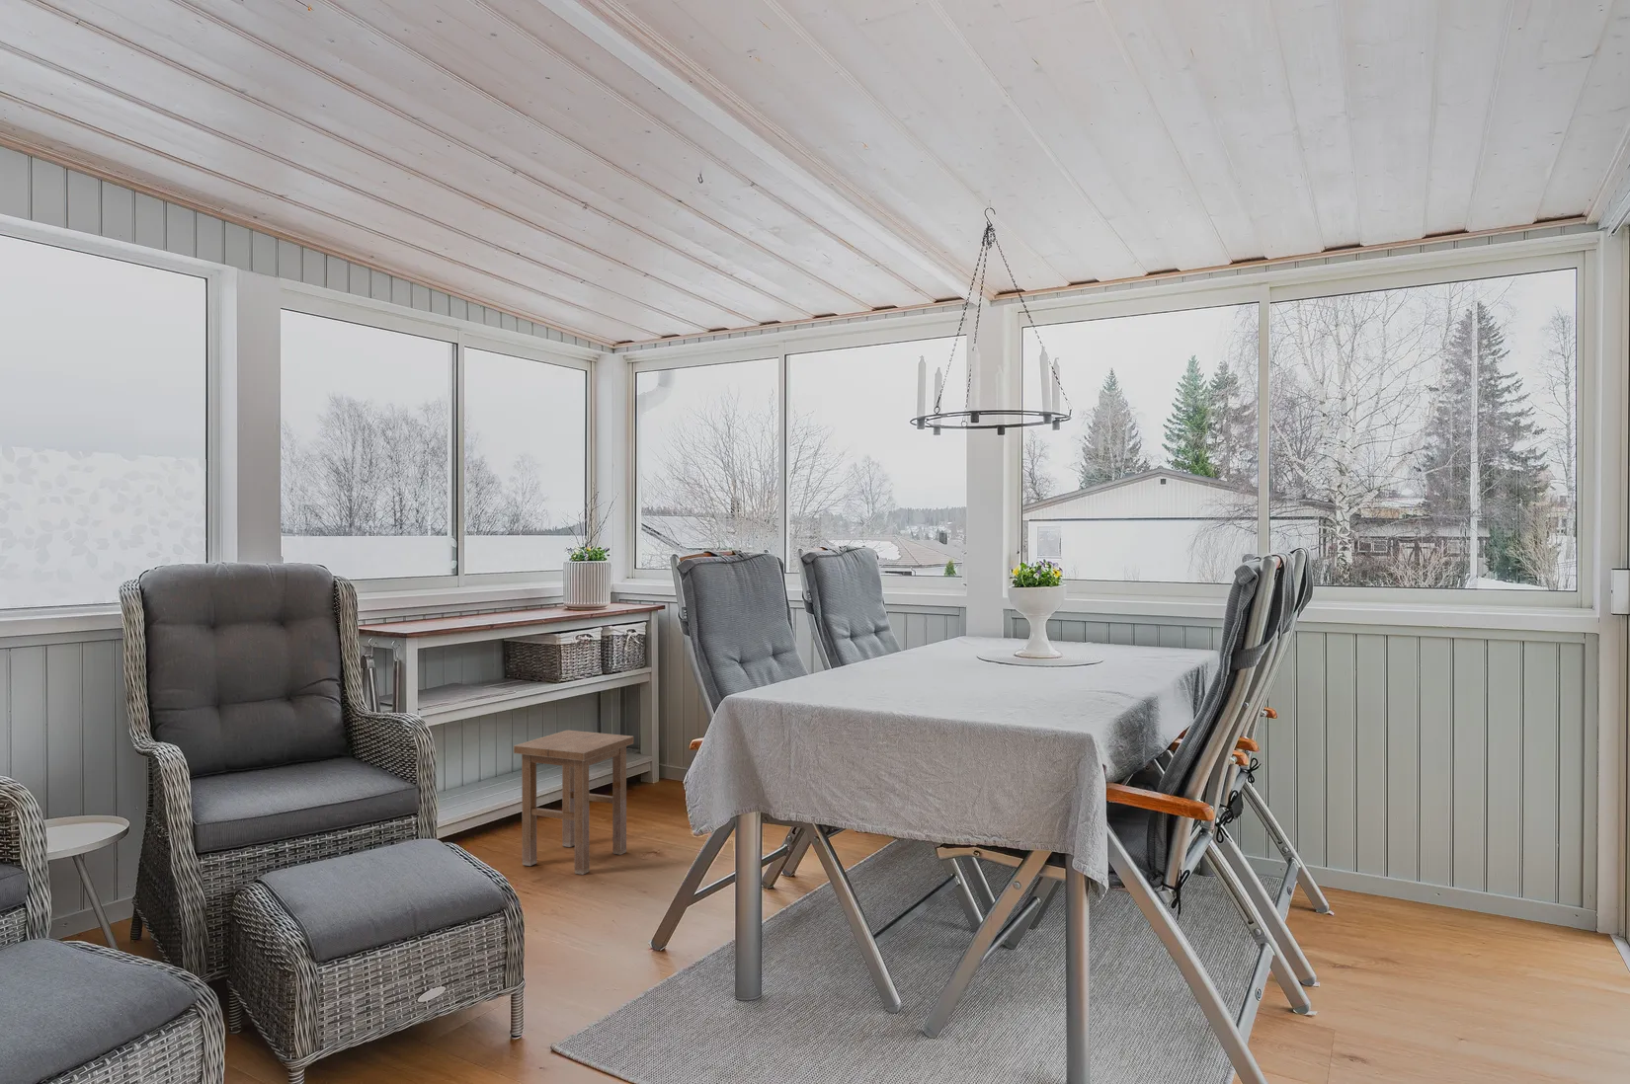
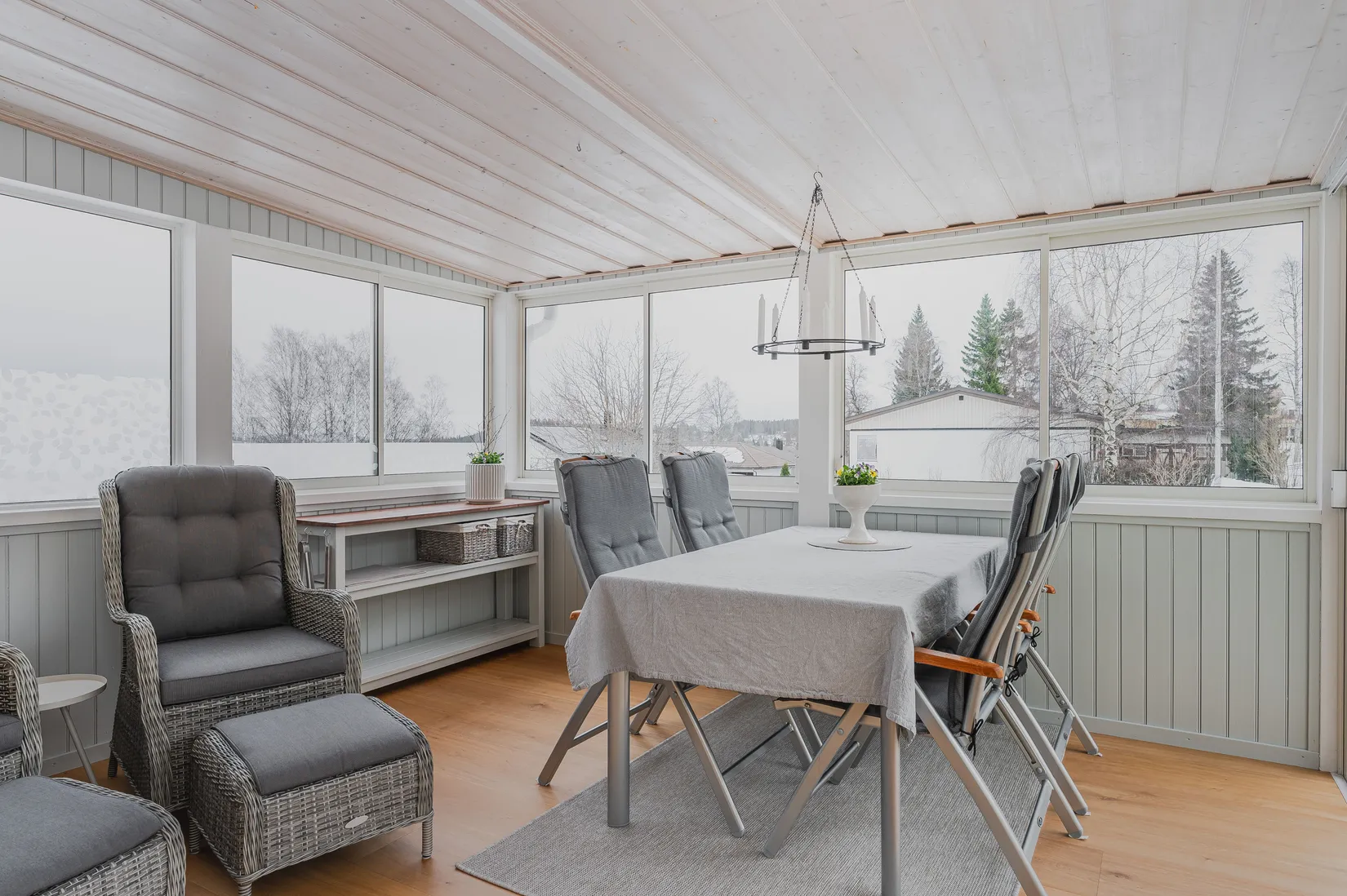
- stool [513,730,634,876]
